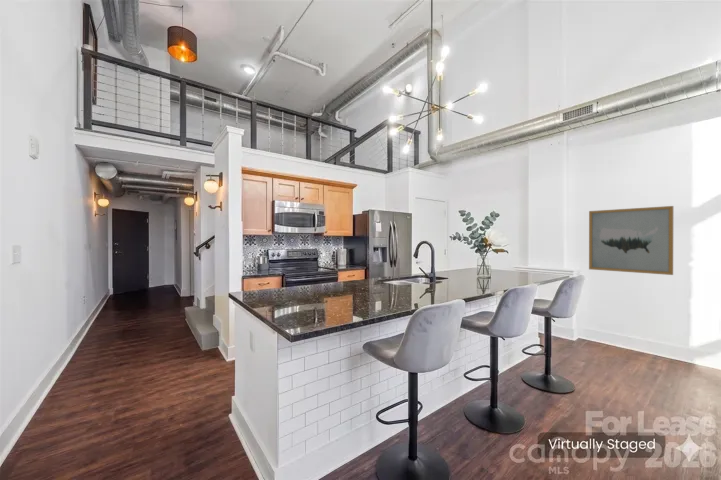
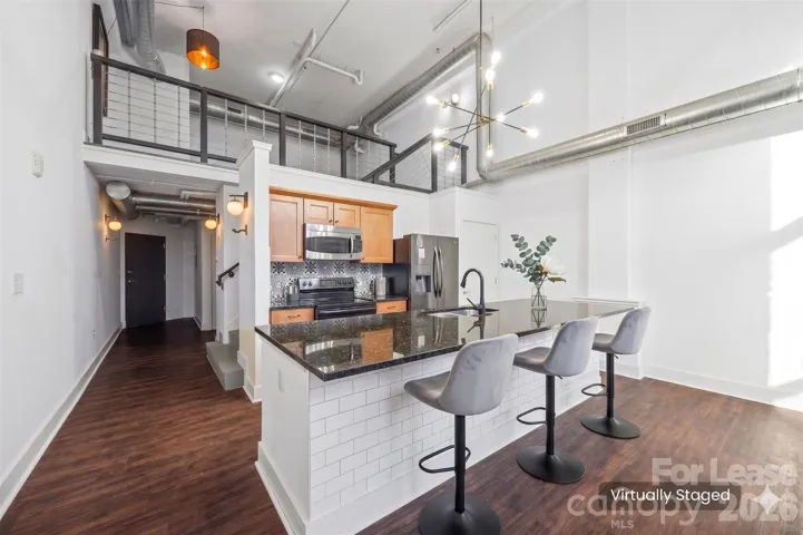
- wall art [588,205,674,276]
